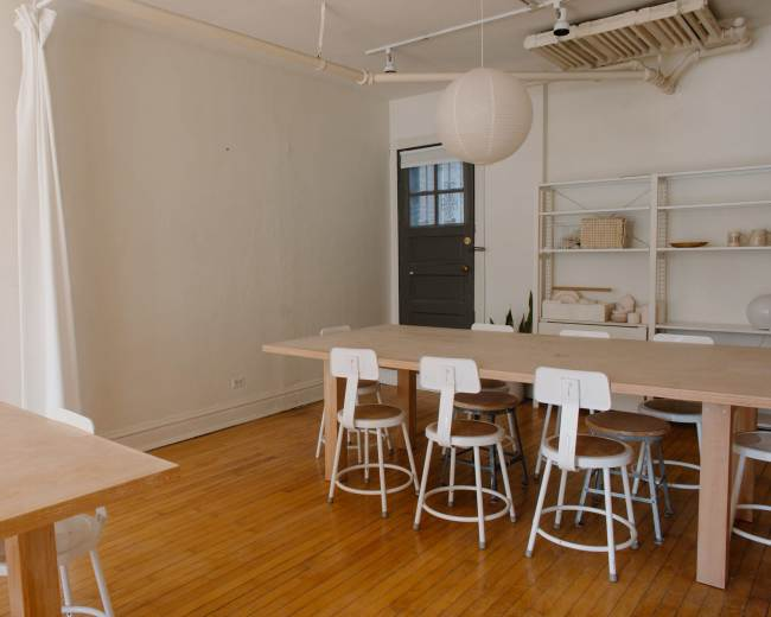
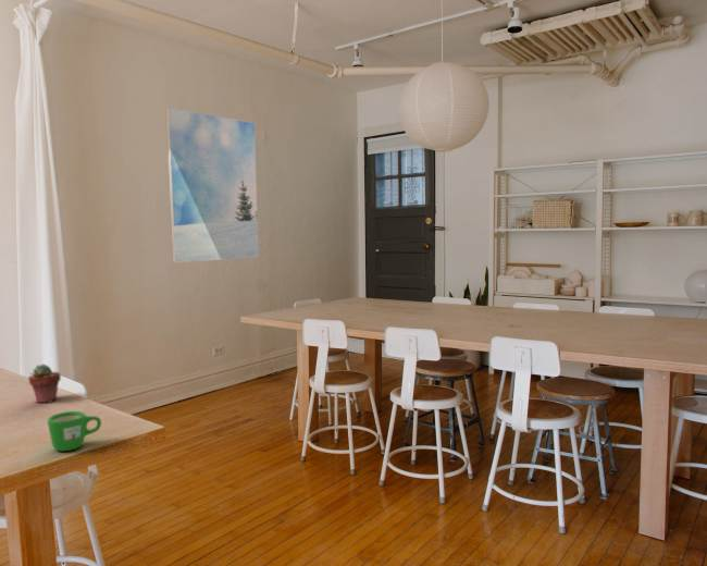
+ potted succulent [27,362,62,404]
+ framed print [164,107,260,263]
+ mug [47,410,102,452]
